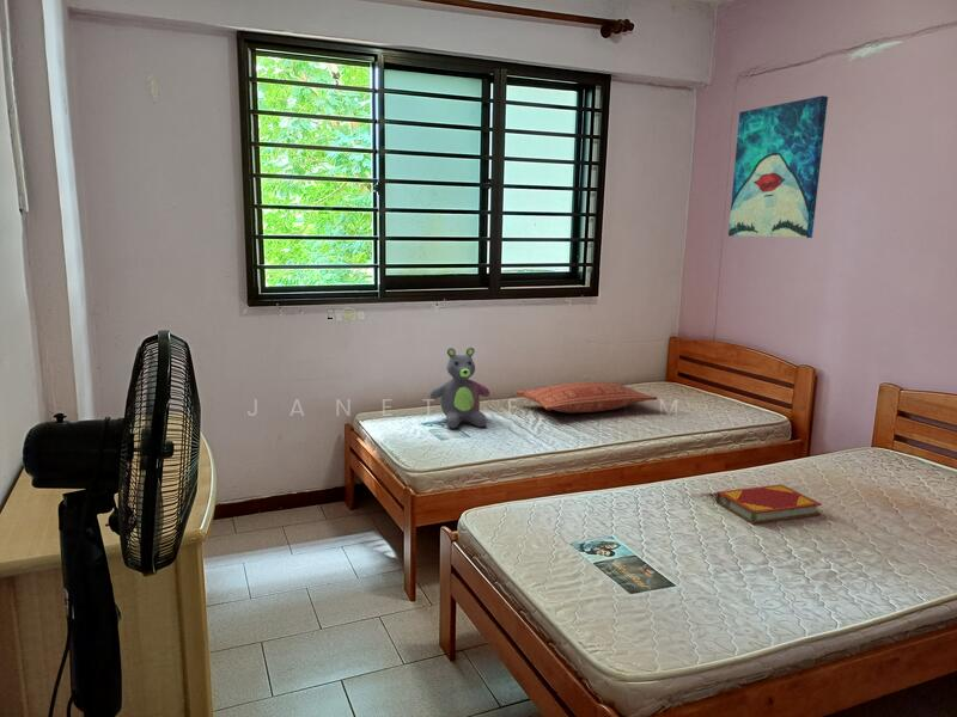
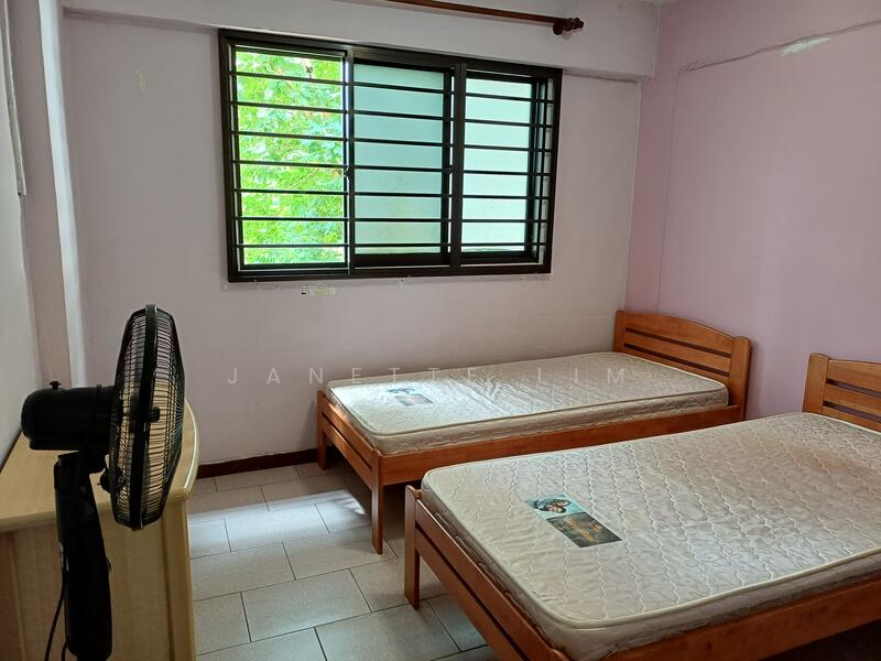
- pillow [514,381,658,413]
- stuffed bear [428,347,490,430]
- hardback book [715,483,823,525]
- wall art [727,94,829,239]
